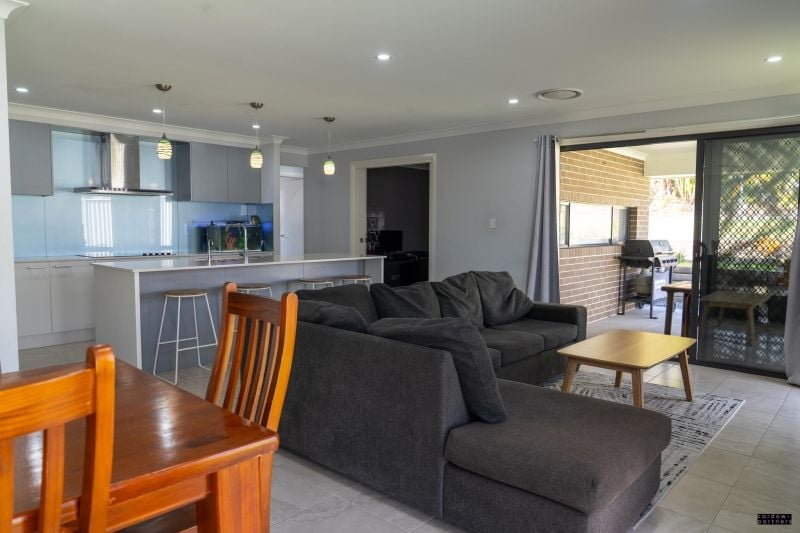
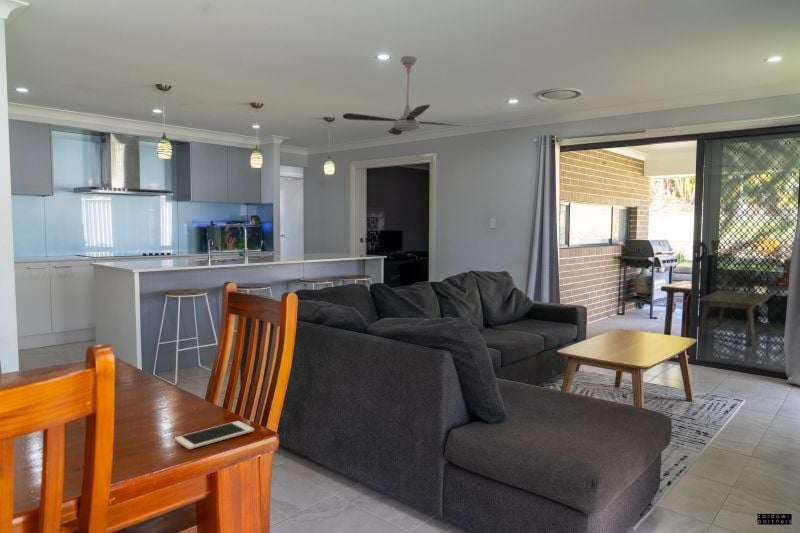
+ cell phone [174,420,255,450]
+ ceiling fan [342,55,470,136]
